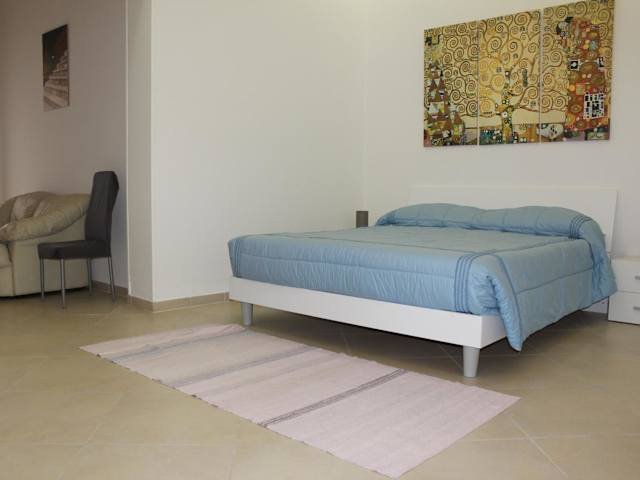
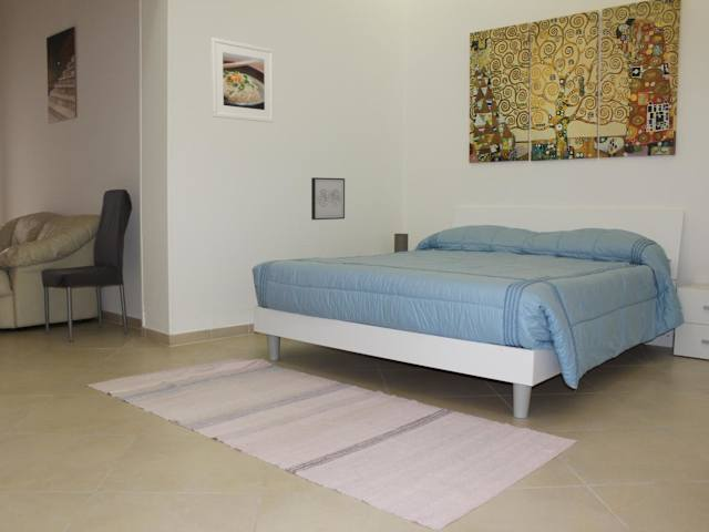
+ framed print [209,37,275,123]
+ wall art [310,176,346,221]
